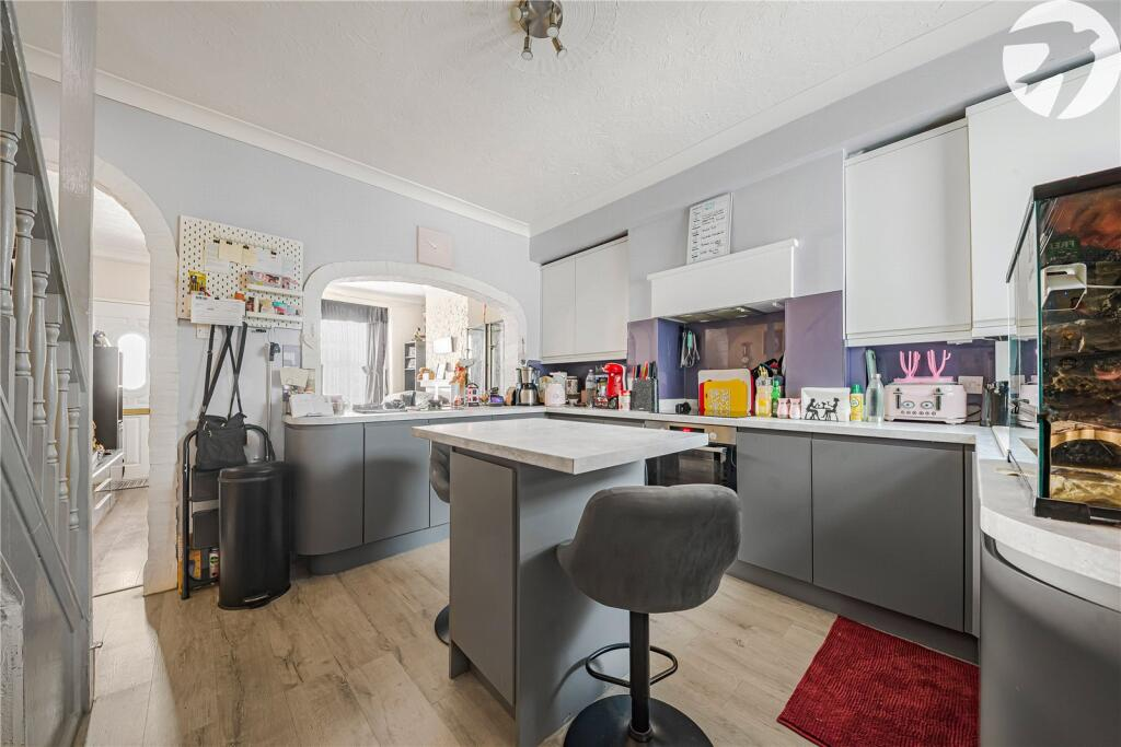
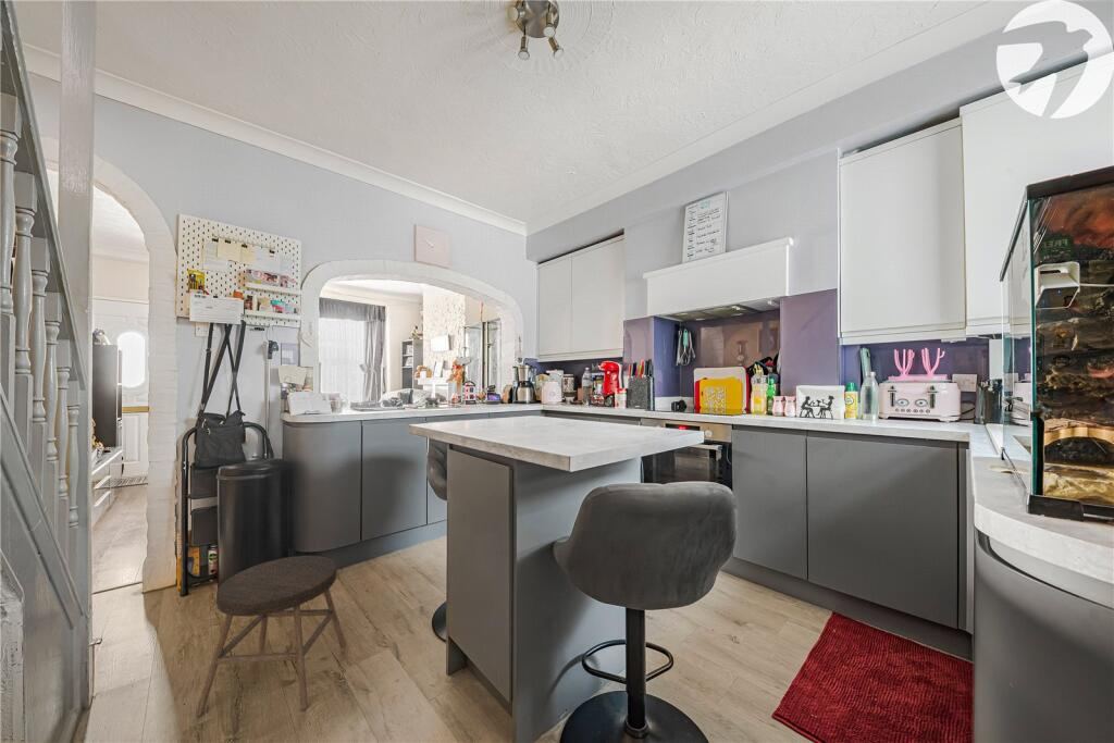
+ stool [195,555,347,718]
